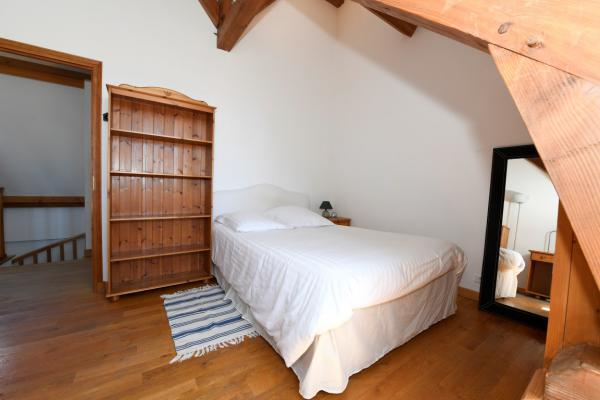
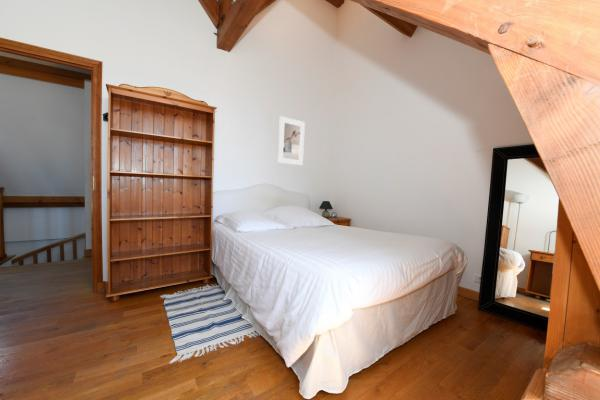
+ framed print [277,115,306,167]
